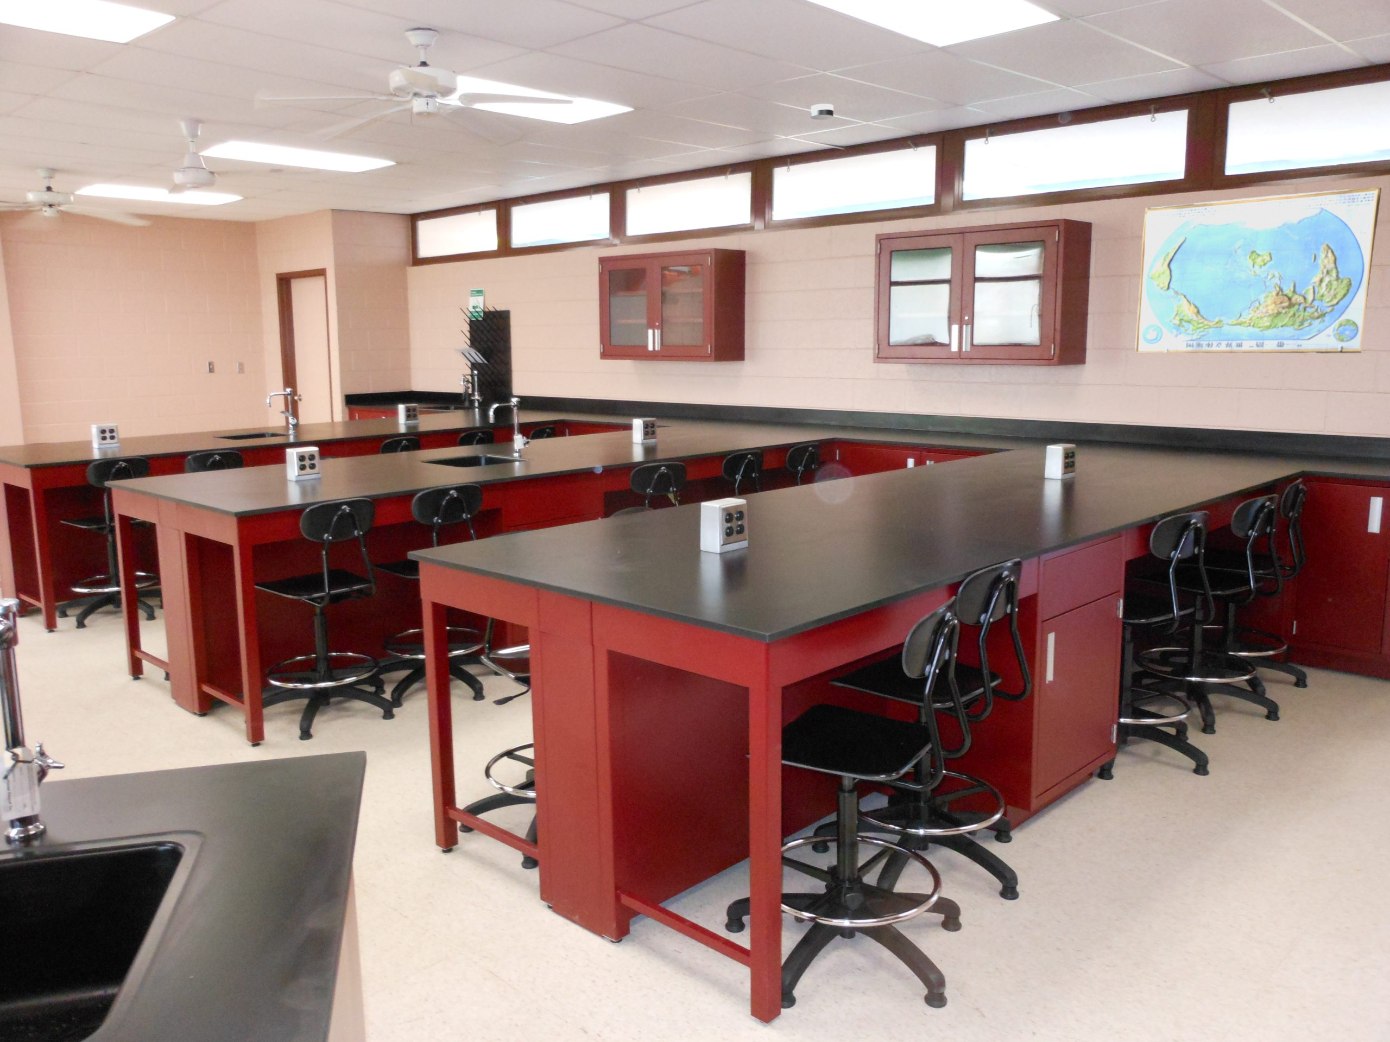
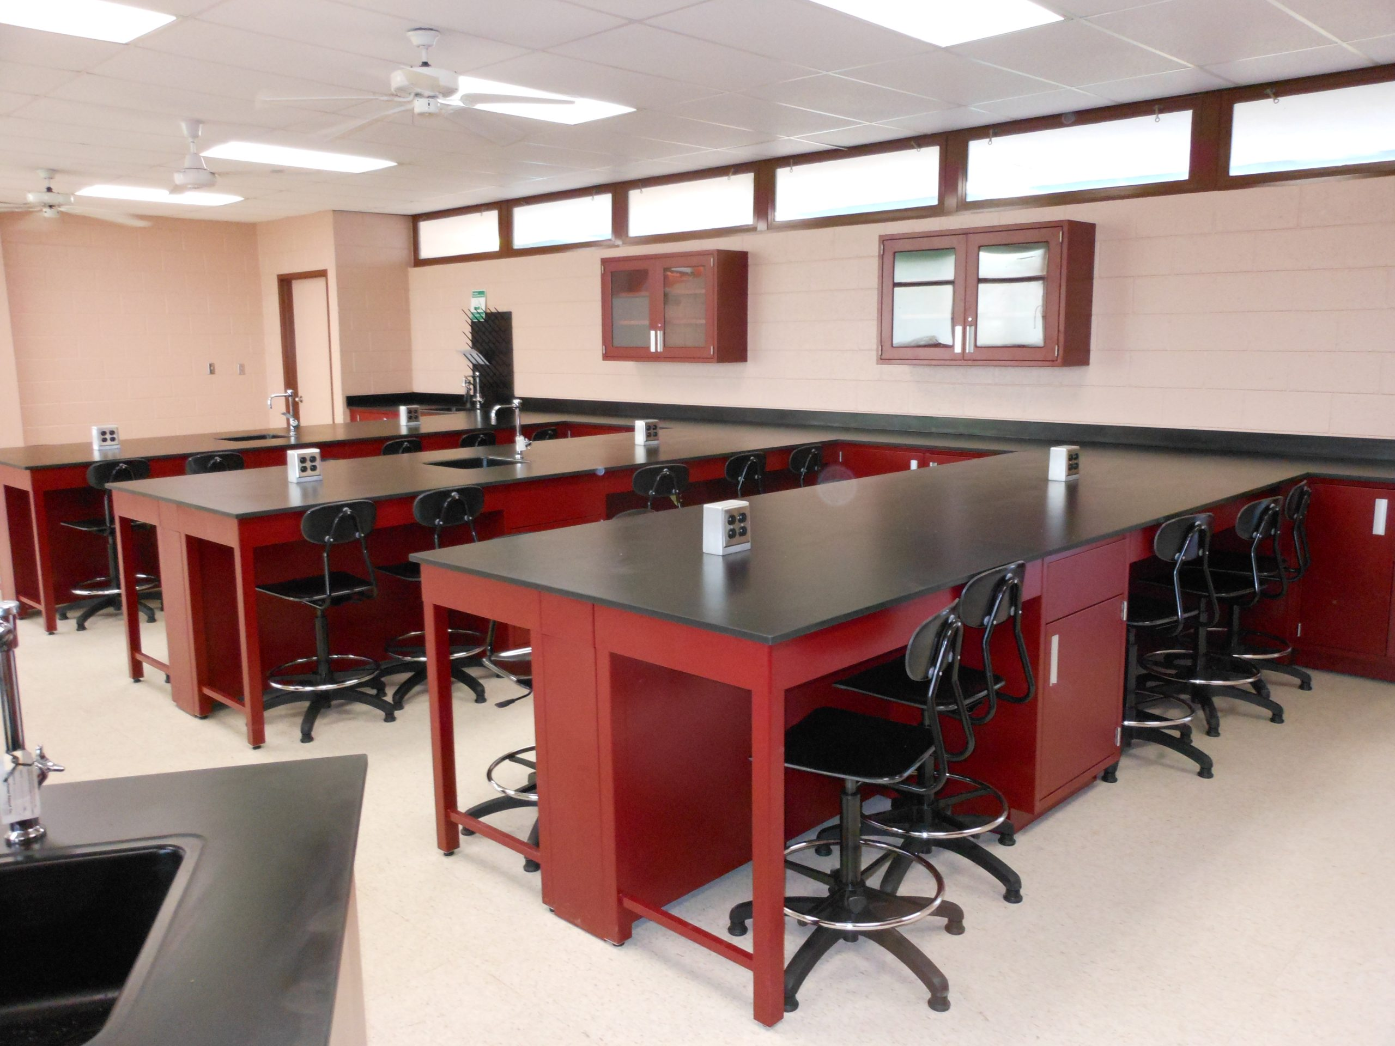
- world map [1134,186,1382,355]
- smoke detector [810,103,834,120]
